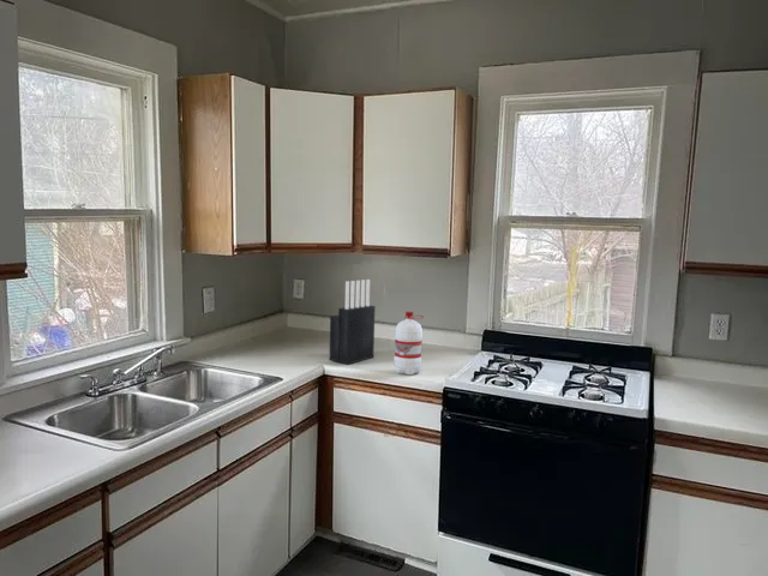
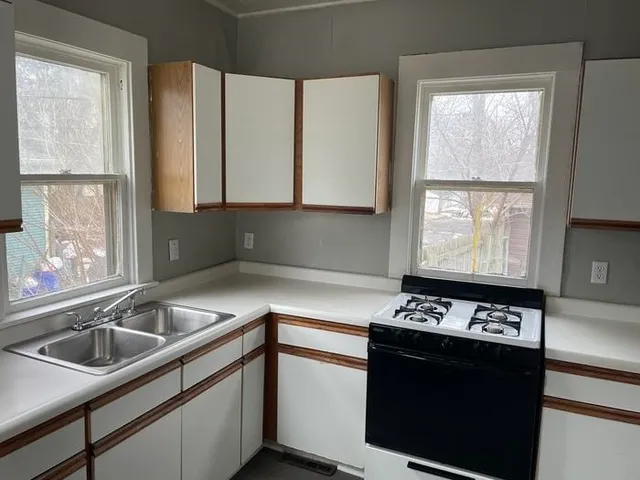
- knife block [328,278,376,365]
- water bottle [392,310,425,376]
